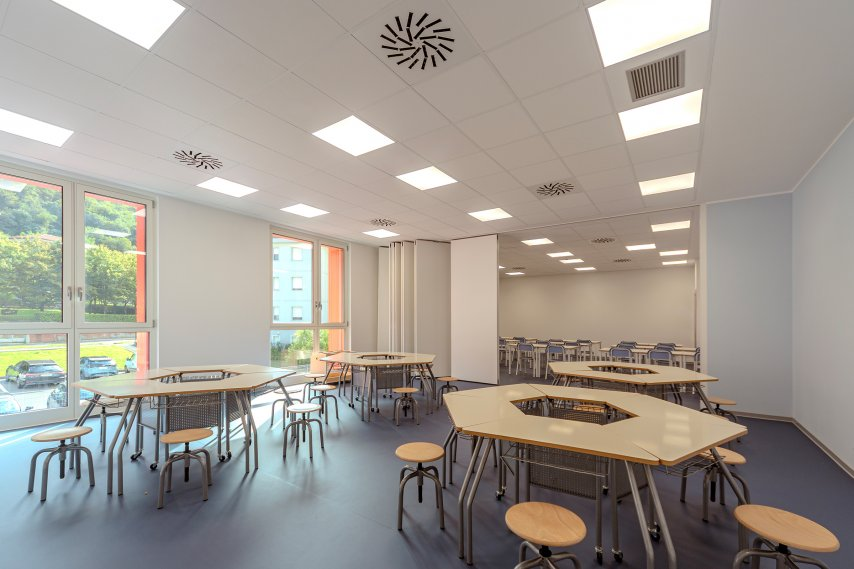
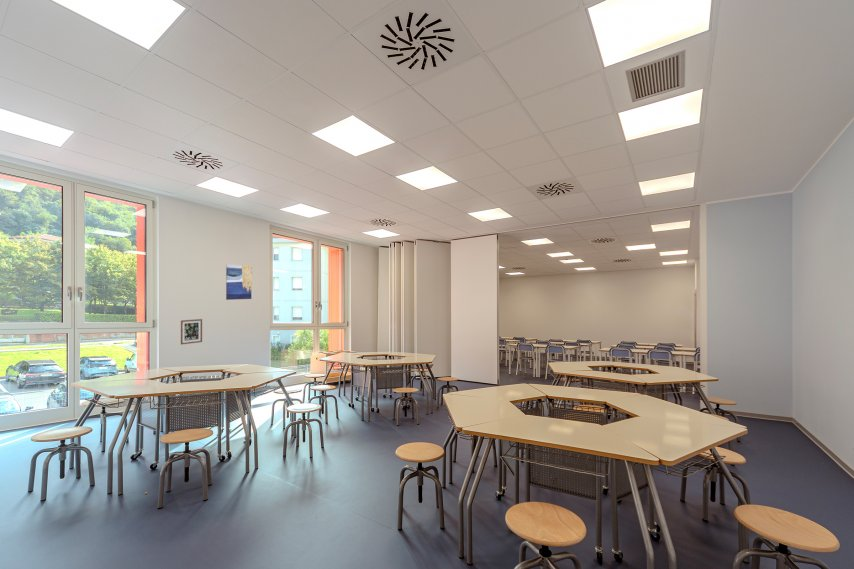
+ wall art [180,318,203,346]
+ wall art [225,264,253,301]
